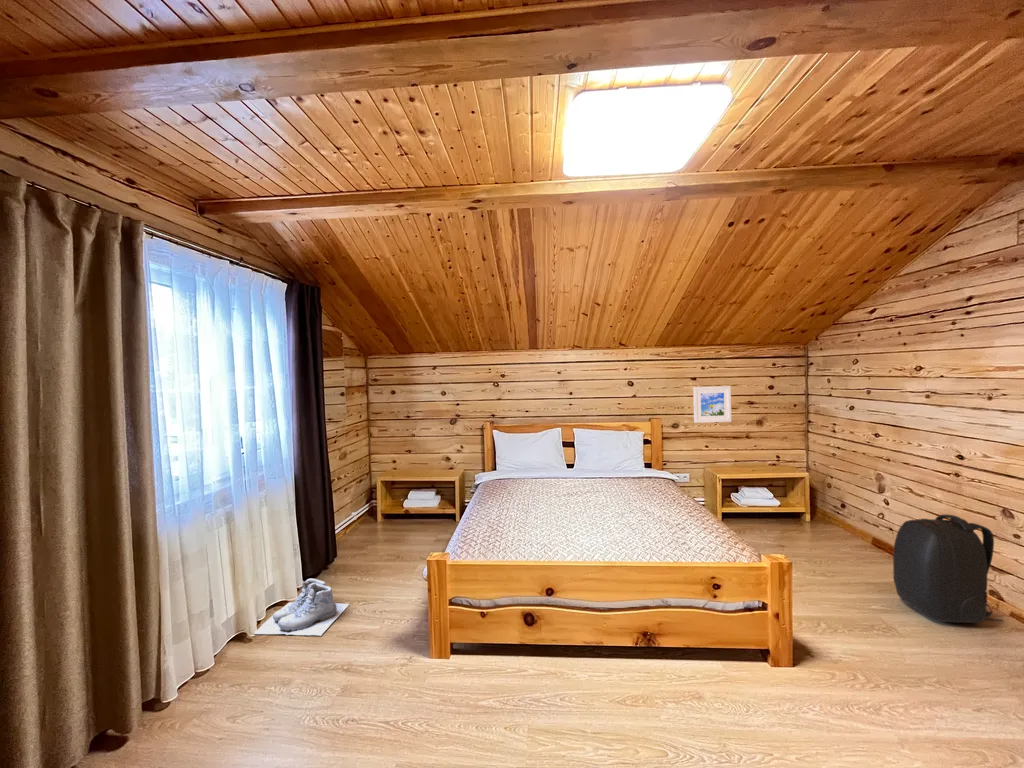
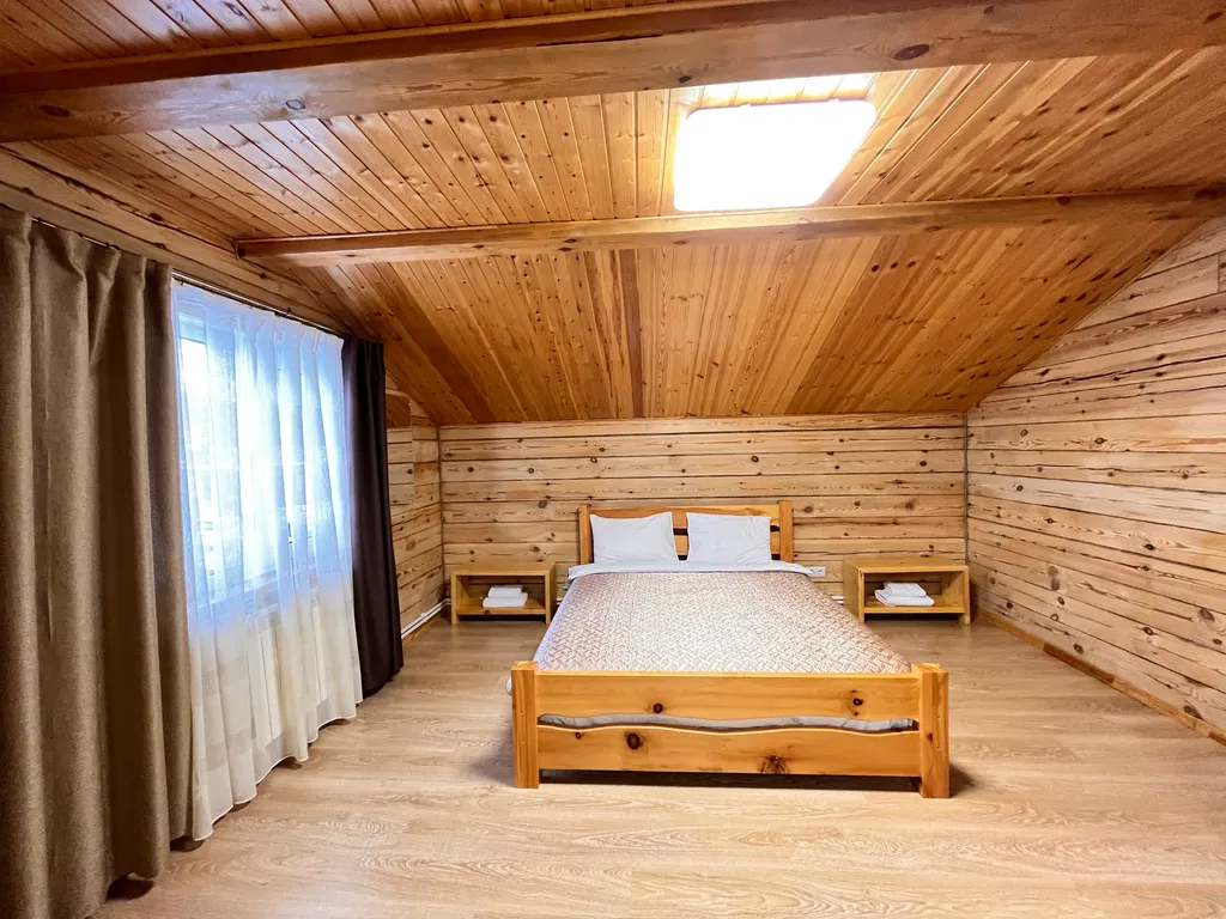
- boots [252,578,350,637]
- backpack [892,513,1005,624]
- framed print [692,385,732,424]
